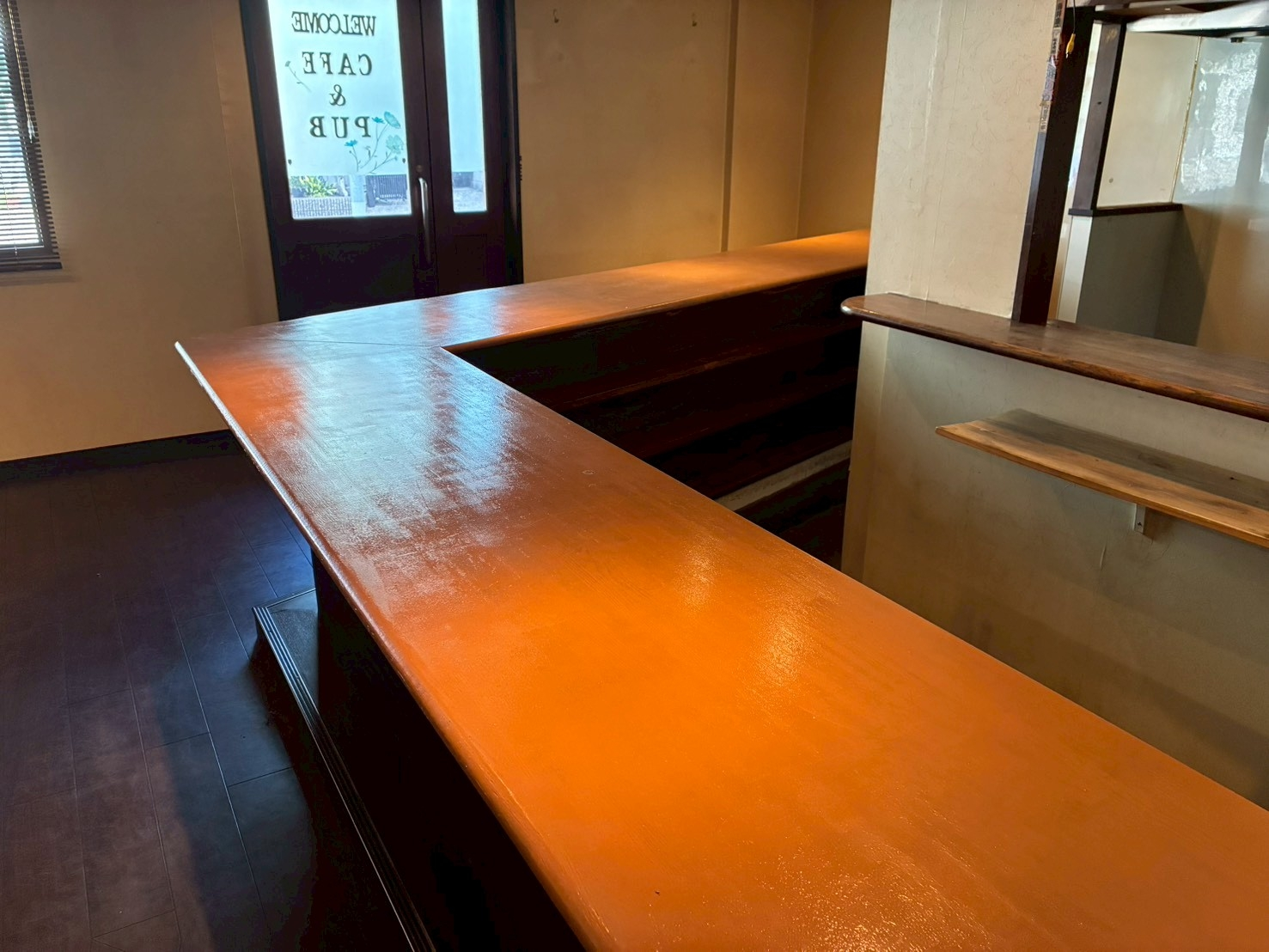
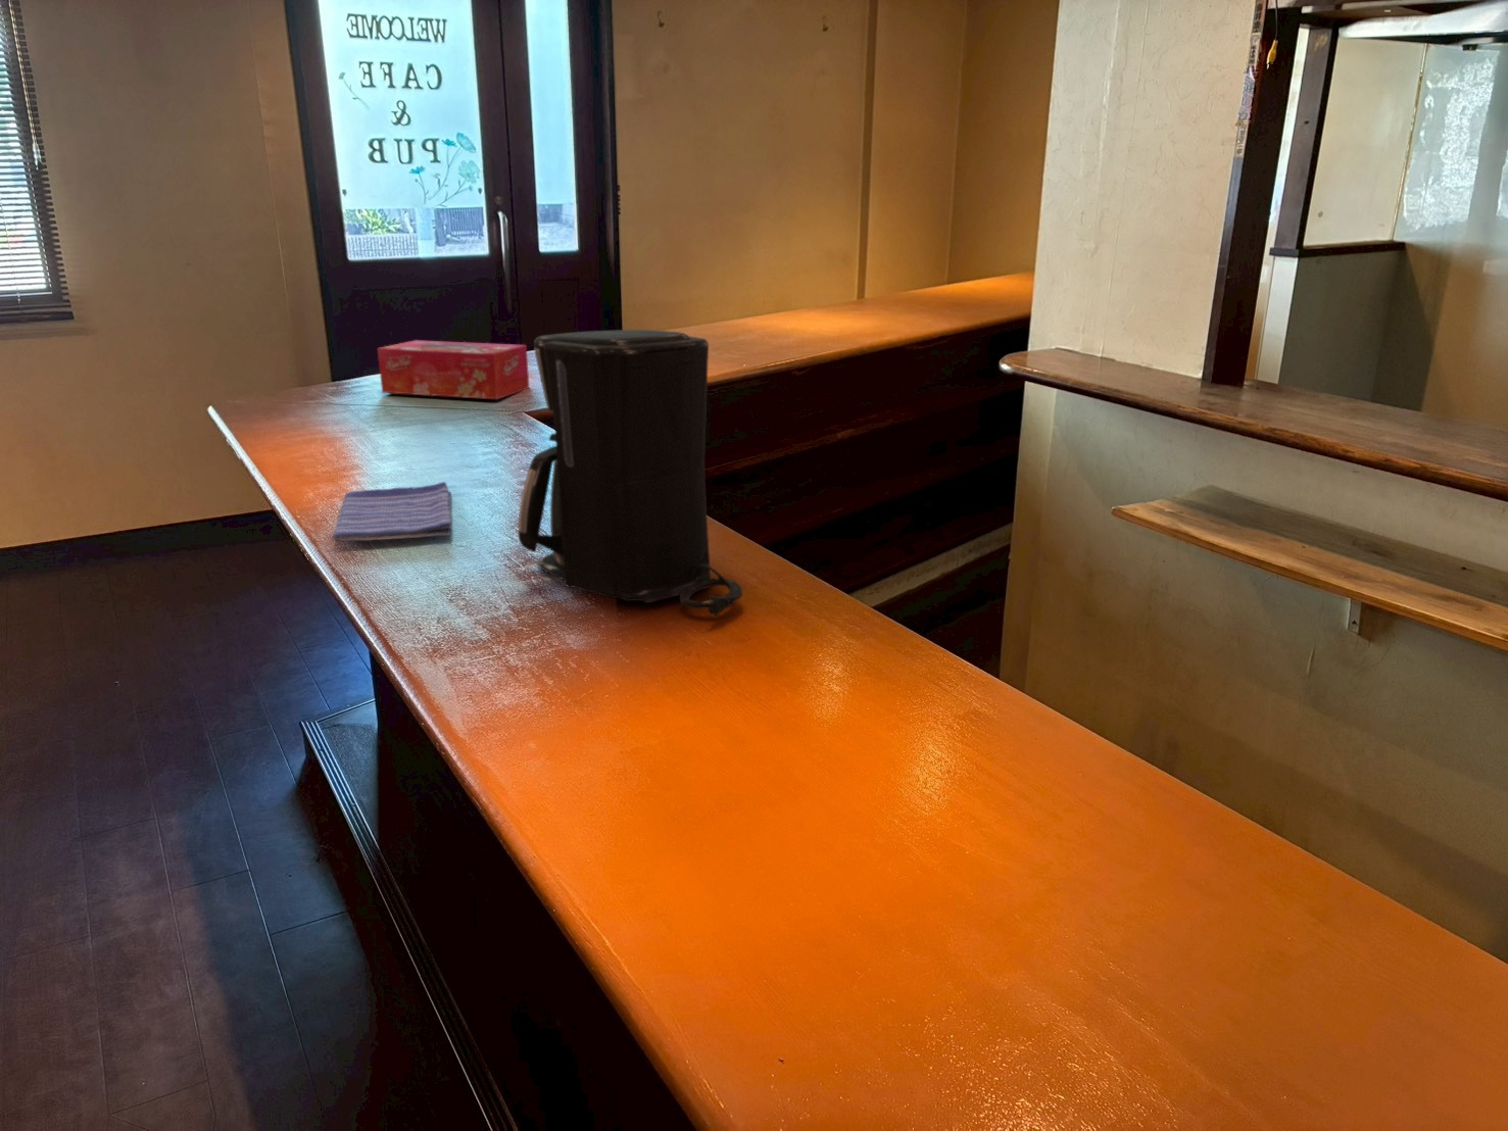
+ tissue box [377,339,530,400]
+ dish towel [332,481,453,542]
+ coffee maker [518,329,743,617]
